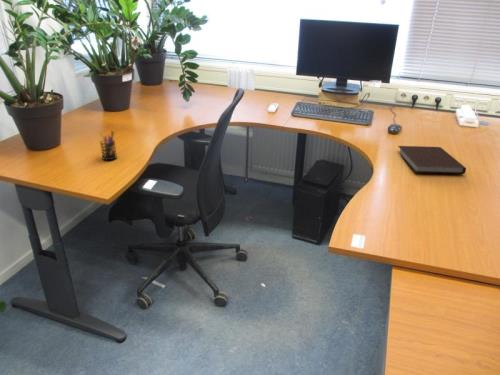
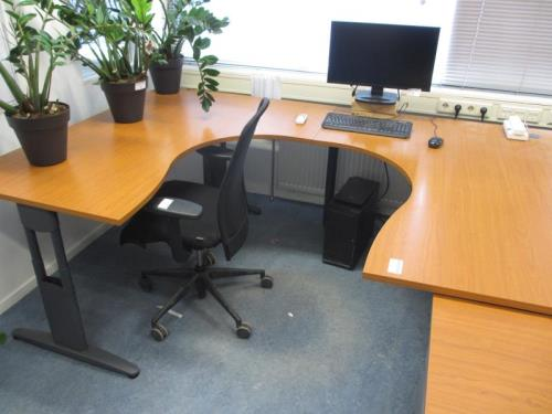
- notebook [397,145,467,175]
- pen holder [98,130,118,161]
